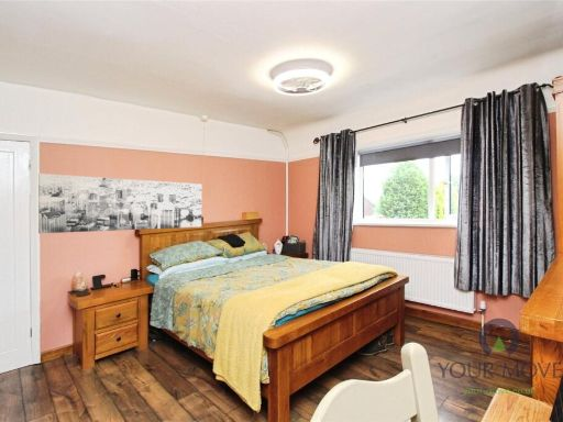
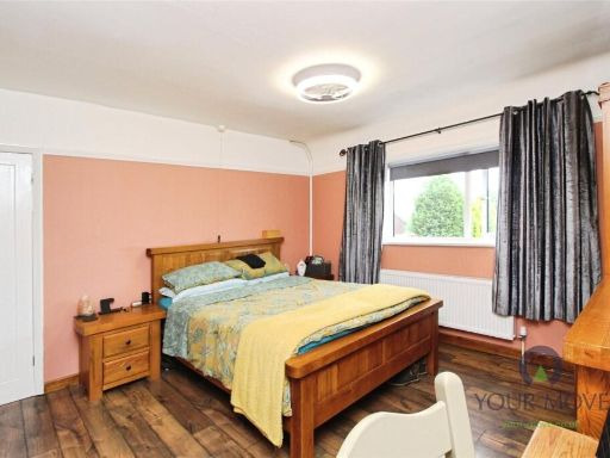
- wall art [37,173,202,234]
